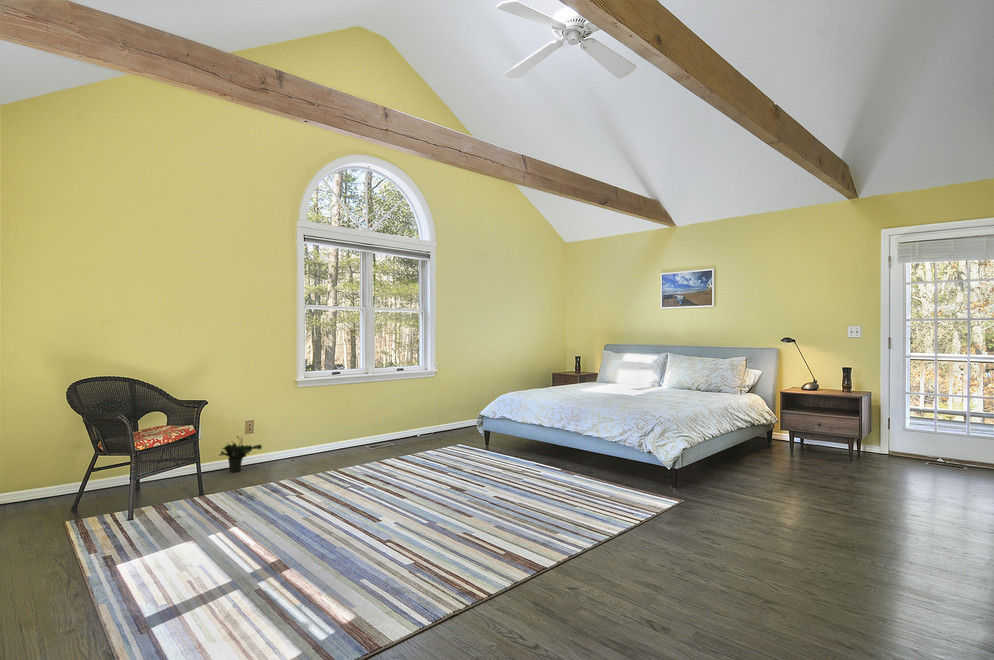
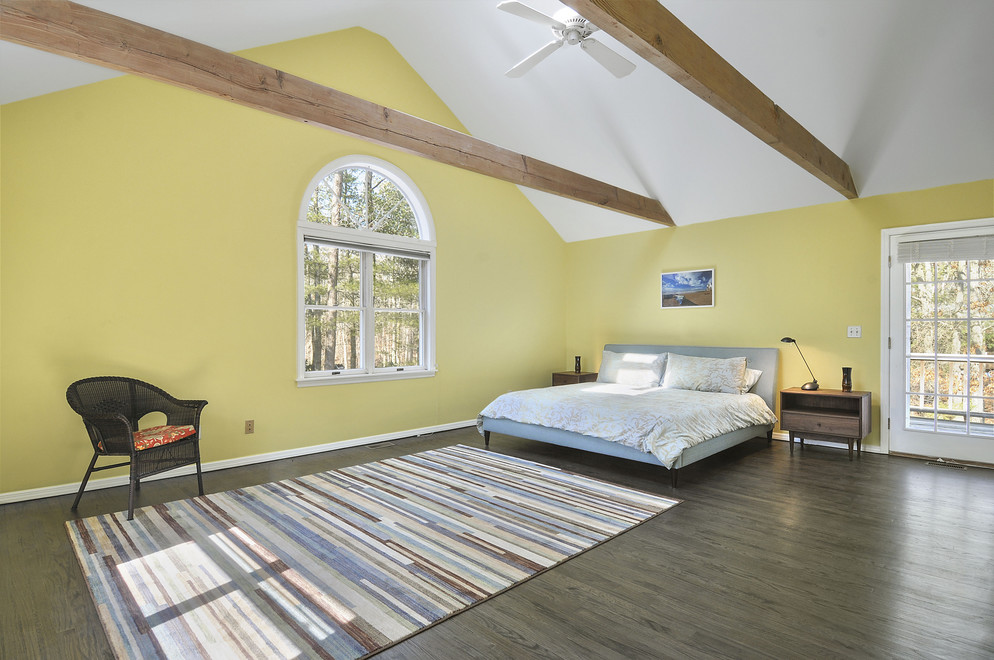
- potted plant [218,435,263,473]
